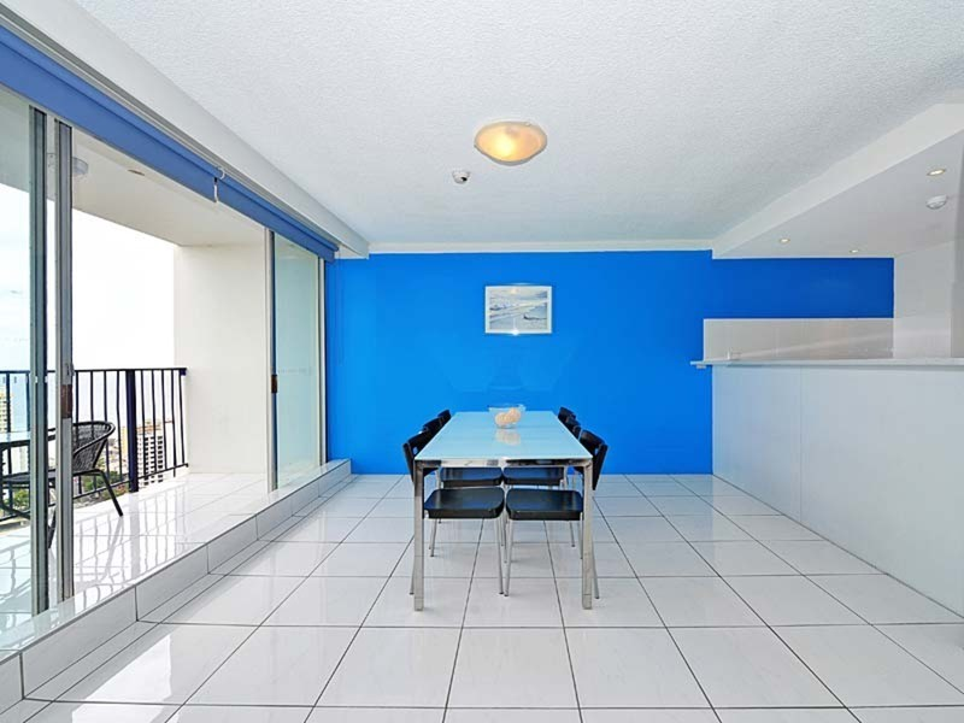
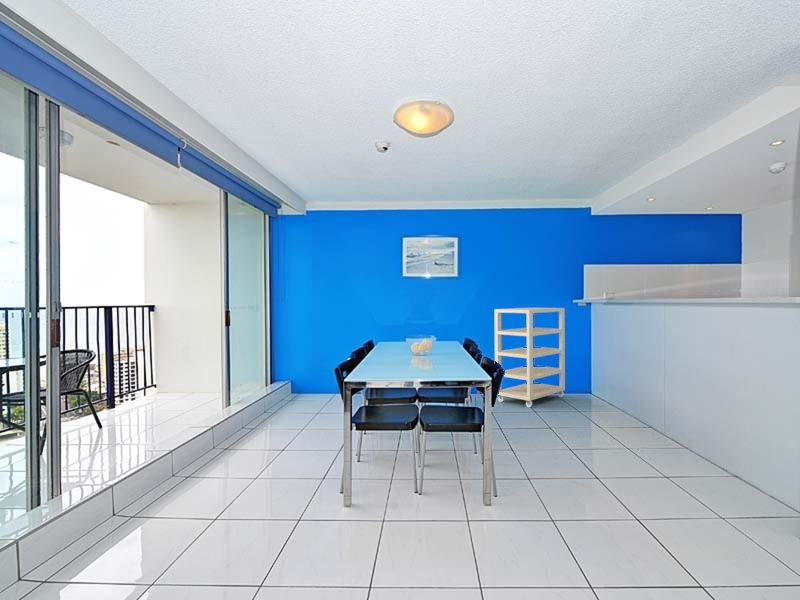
+ shelving unit [494,307,566,409]
